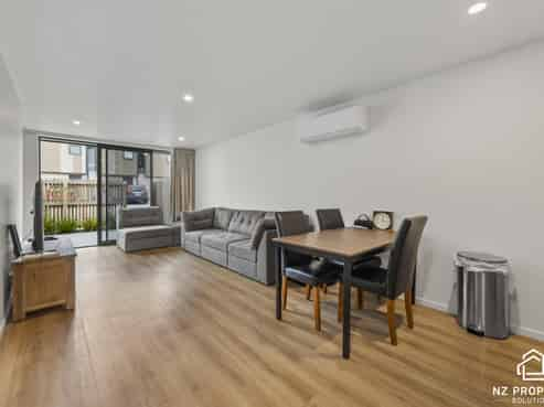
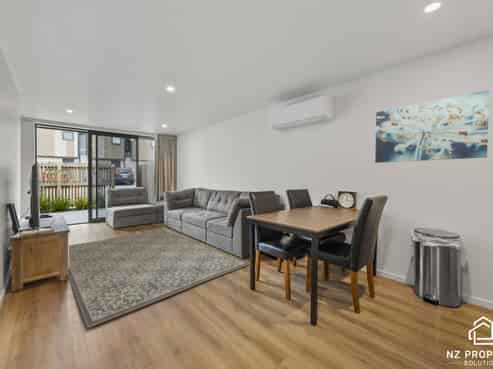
+ wall art [374,89,490,164]
+ rug [67,229,251,329]
